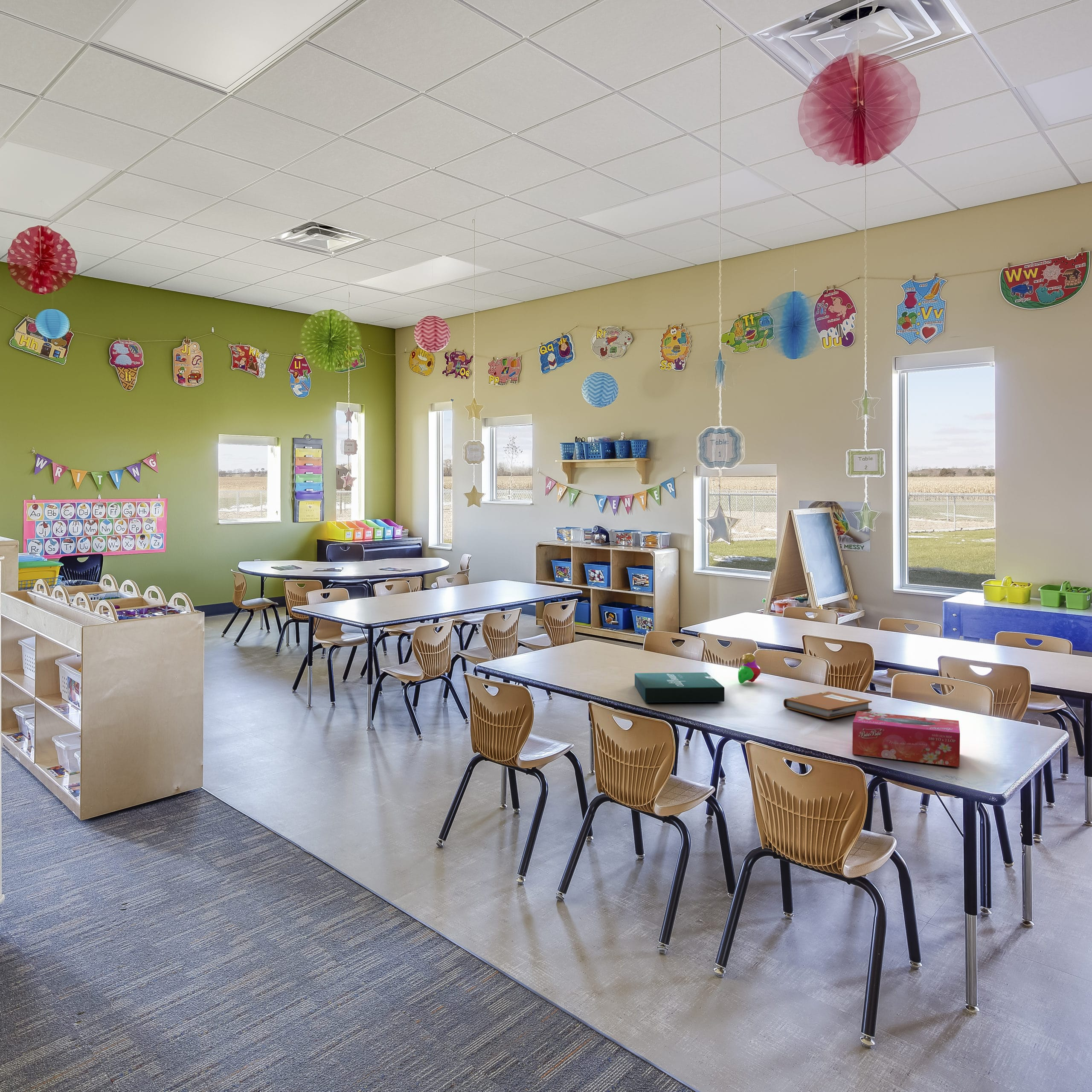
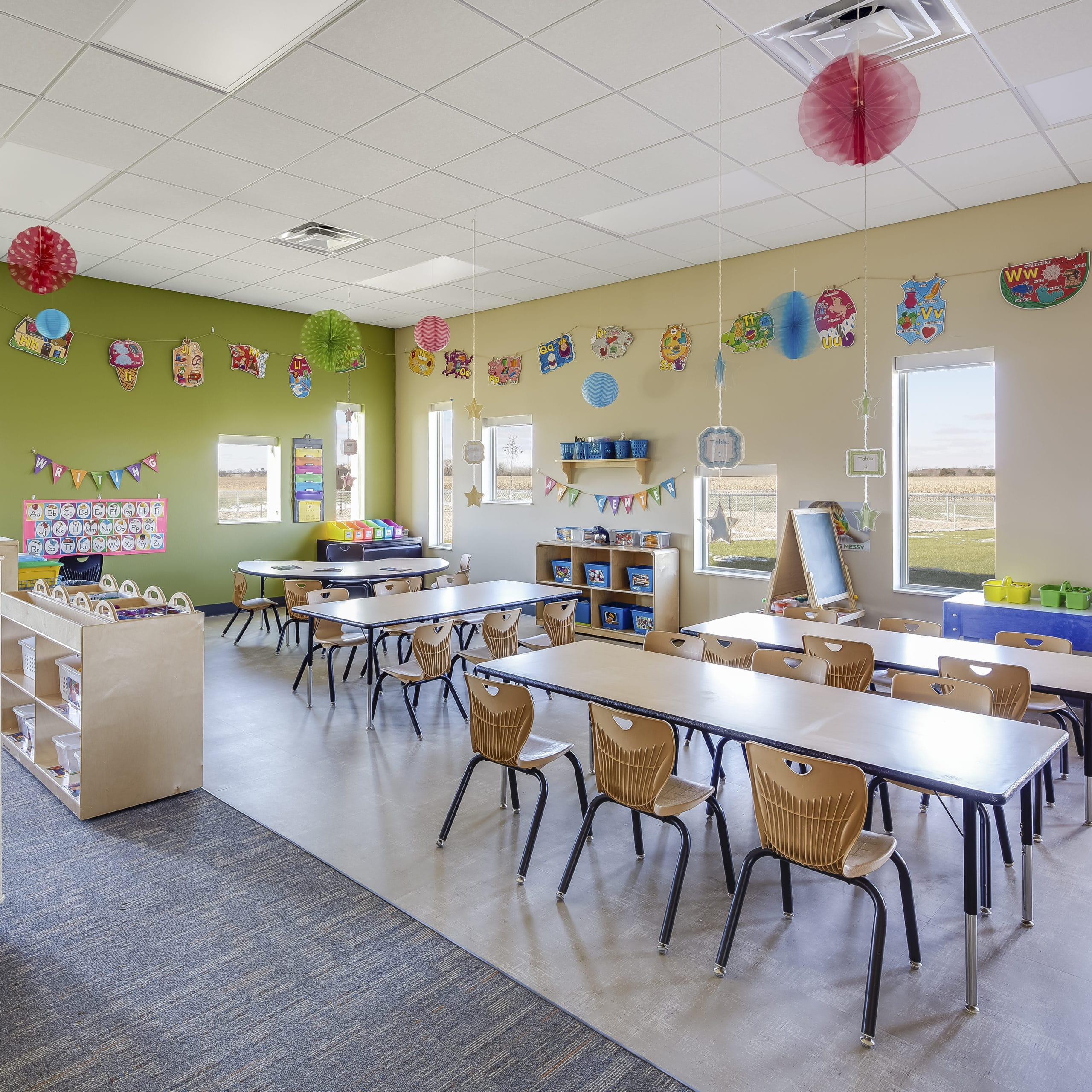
- pizza box [634,672,725,703]
- toy blocks [738,653,761,684]
- tissue box [852,711,960,767]
- notebook [783,691,872,720]
